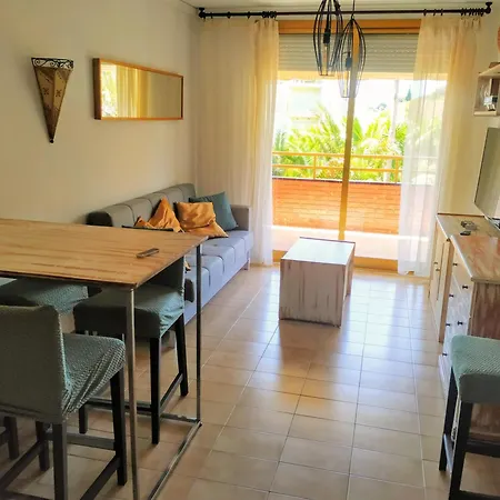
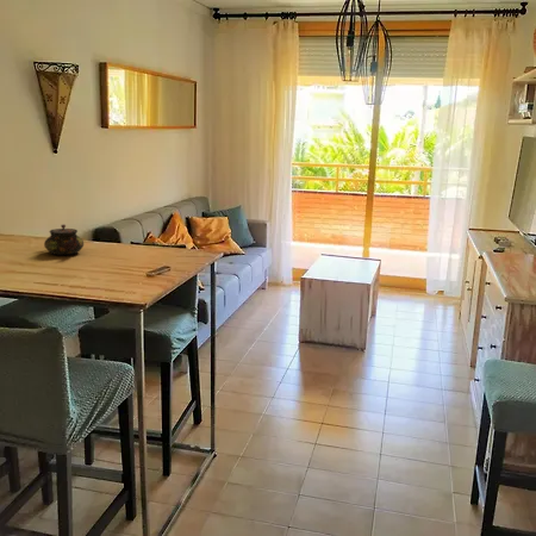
+ teapot [43,223,85,256]
